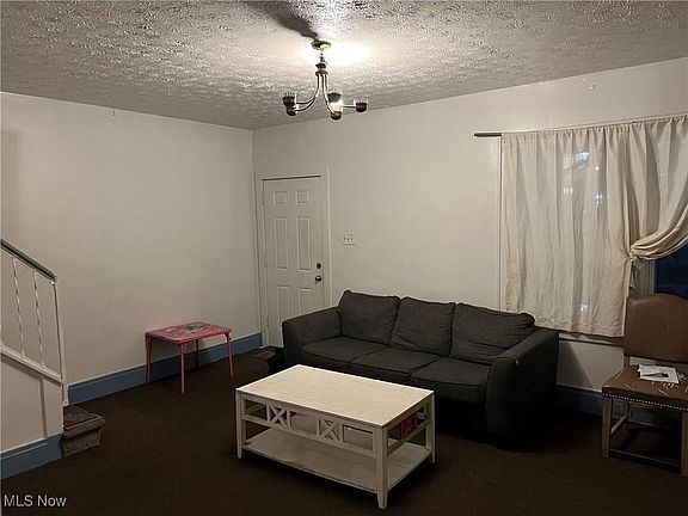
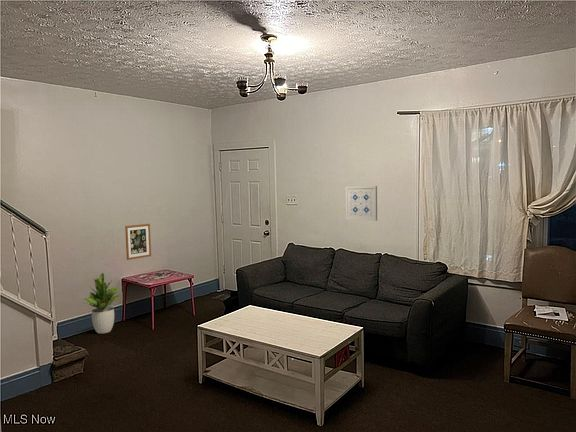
+ wall art [124,223,152,261]
+ potted plant [83,272,121,334]
+ wall art [345,185,378,222]
